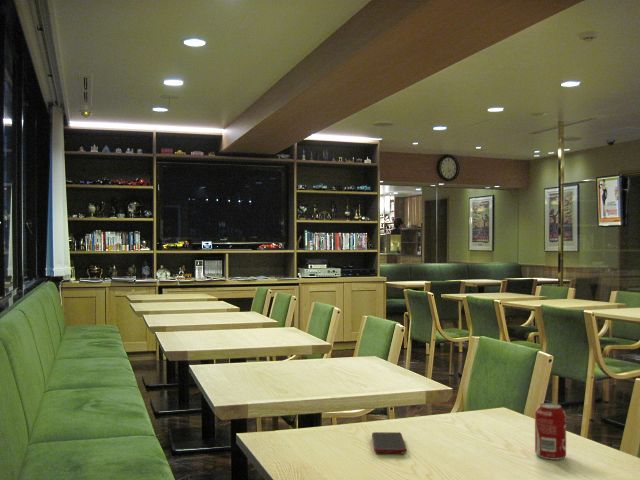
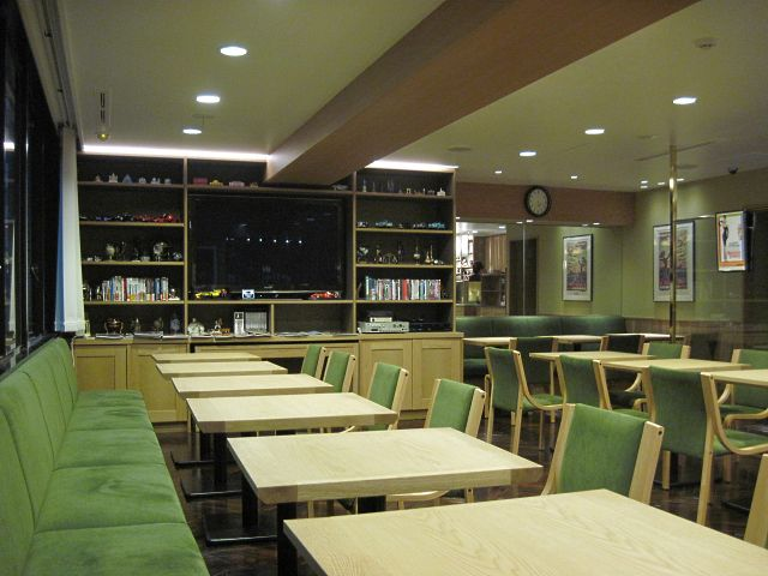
- cell phone [371,431,407,454]
- beverage can [534,402,567,461]
